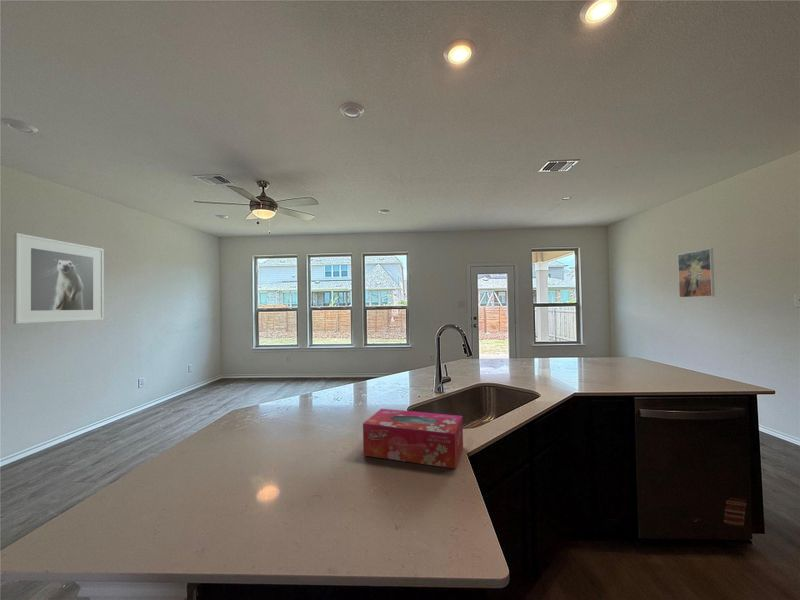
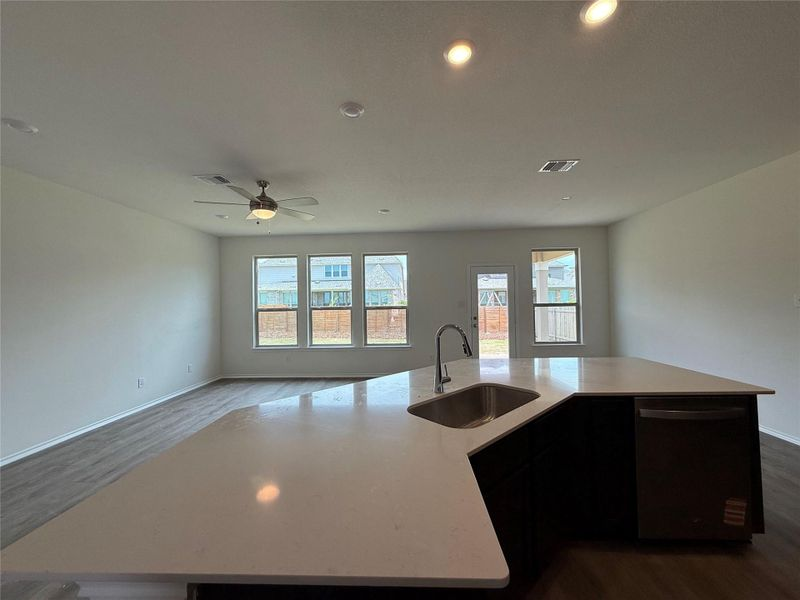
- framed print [677,247,716,298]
- tissue box [362,408,464,470]
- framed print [13,232,105,325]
